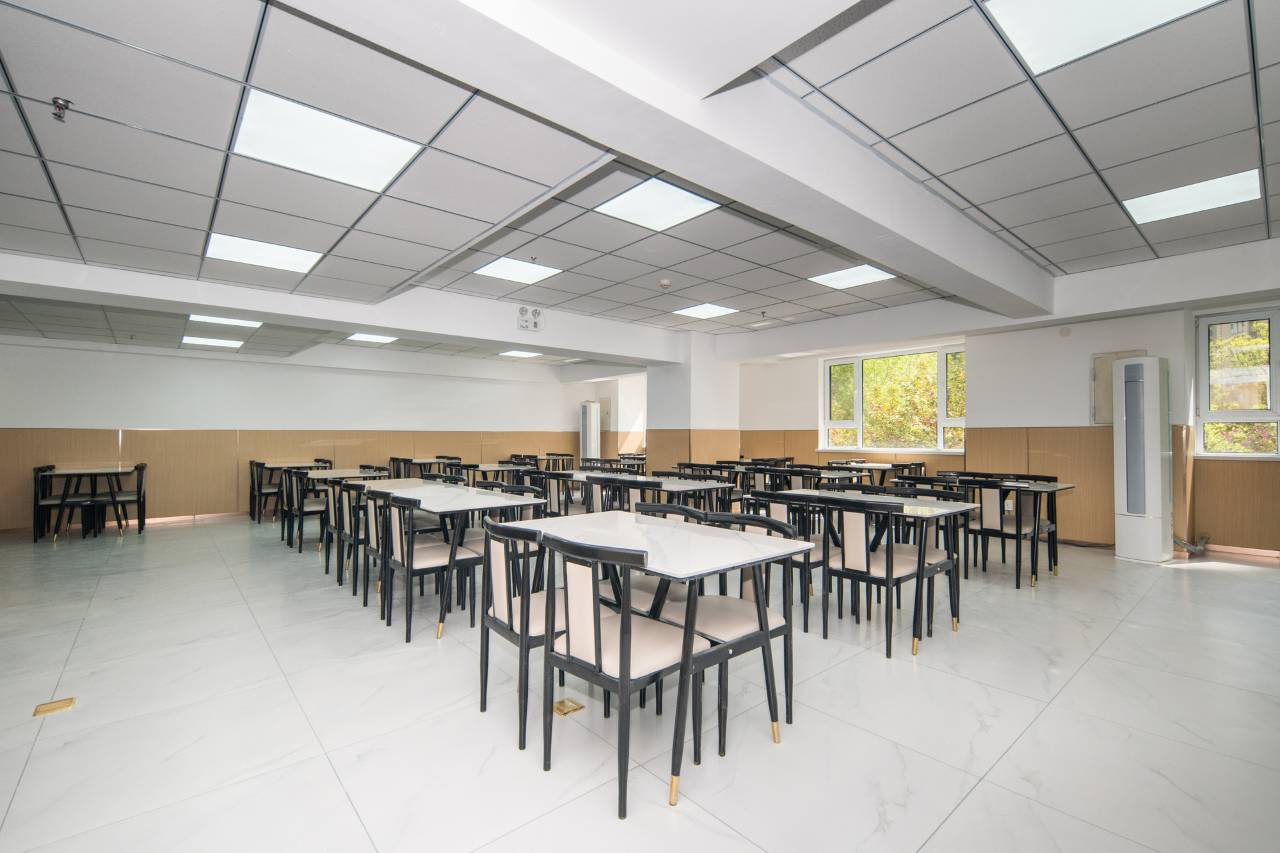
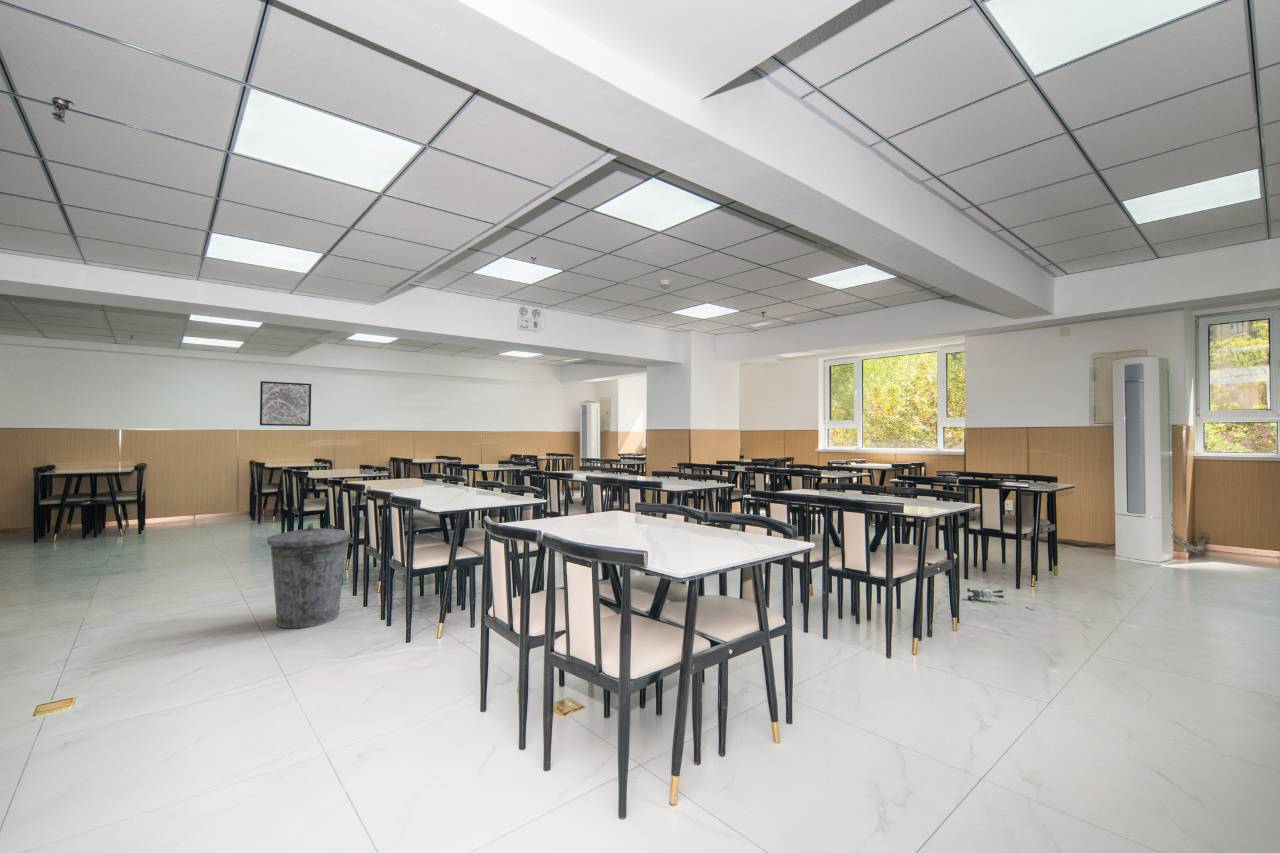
+ toy figurine [966,587,1036,611]
+ wall art [259,380,312,427]
+ trash can [266,522,351,629]
